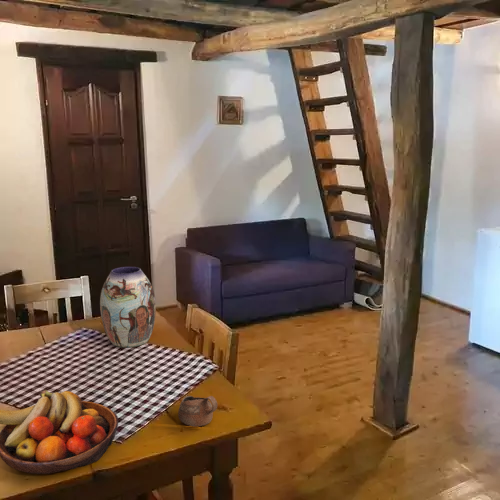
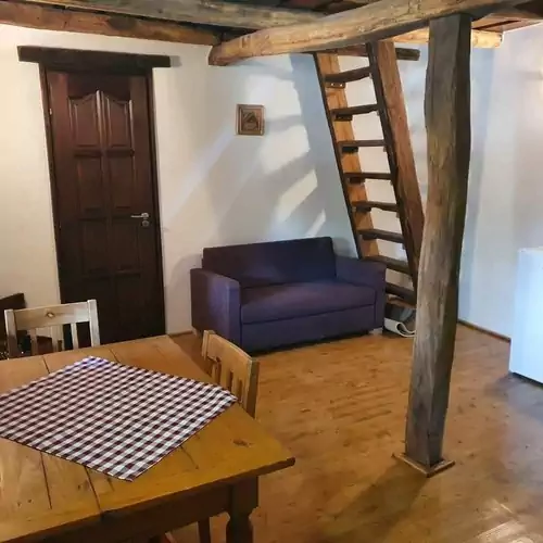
- fruit bowl [0,389,119,475]
- cup [177,395,218,428]
- vase [99,266,157,349]
